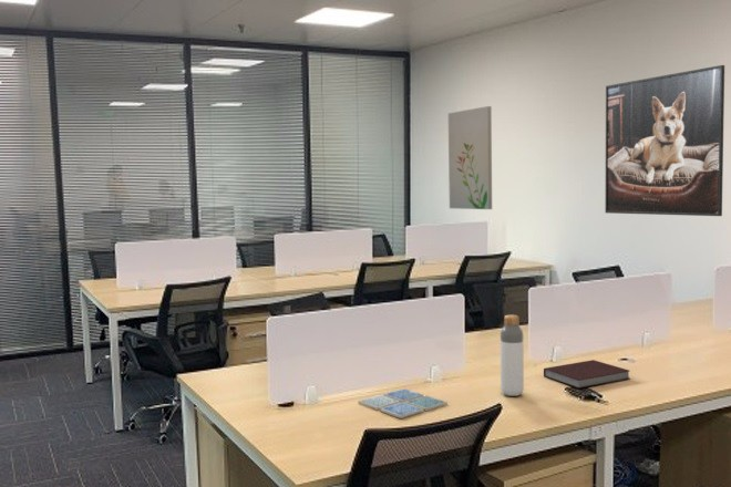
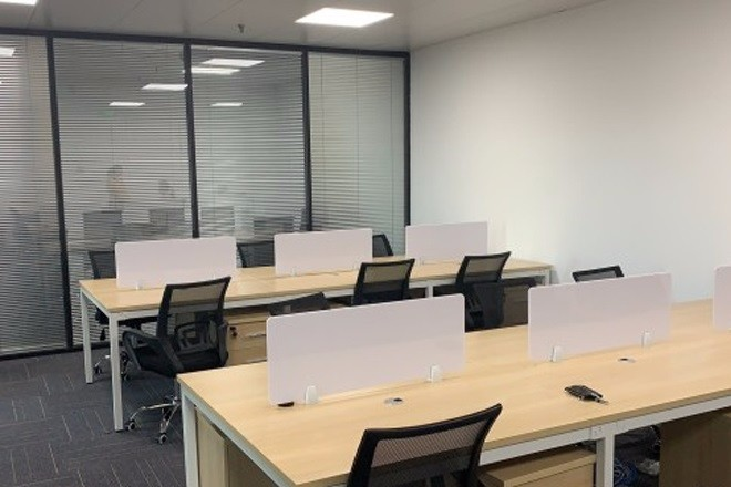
- notebook [543,359,630,390]
- drink coaster [357,387,449,419]
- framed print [604,64,725,217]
- wall art [447,105,493,210]
- bottle [500,313,525,397]
